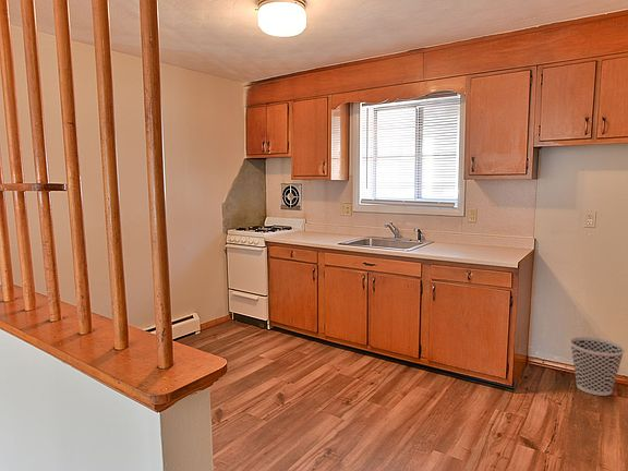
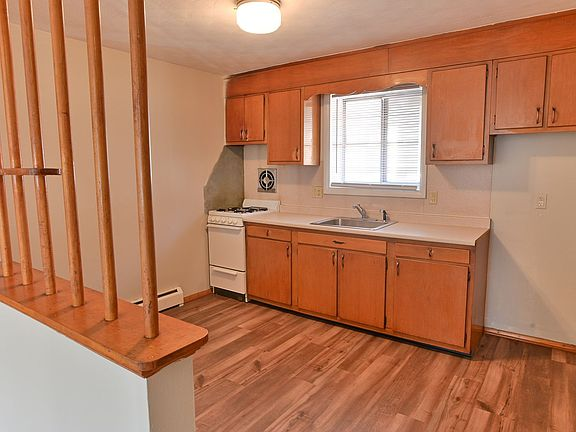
- wastebasket [568,336,626,397]
